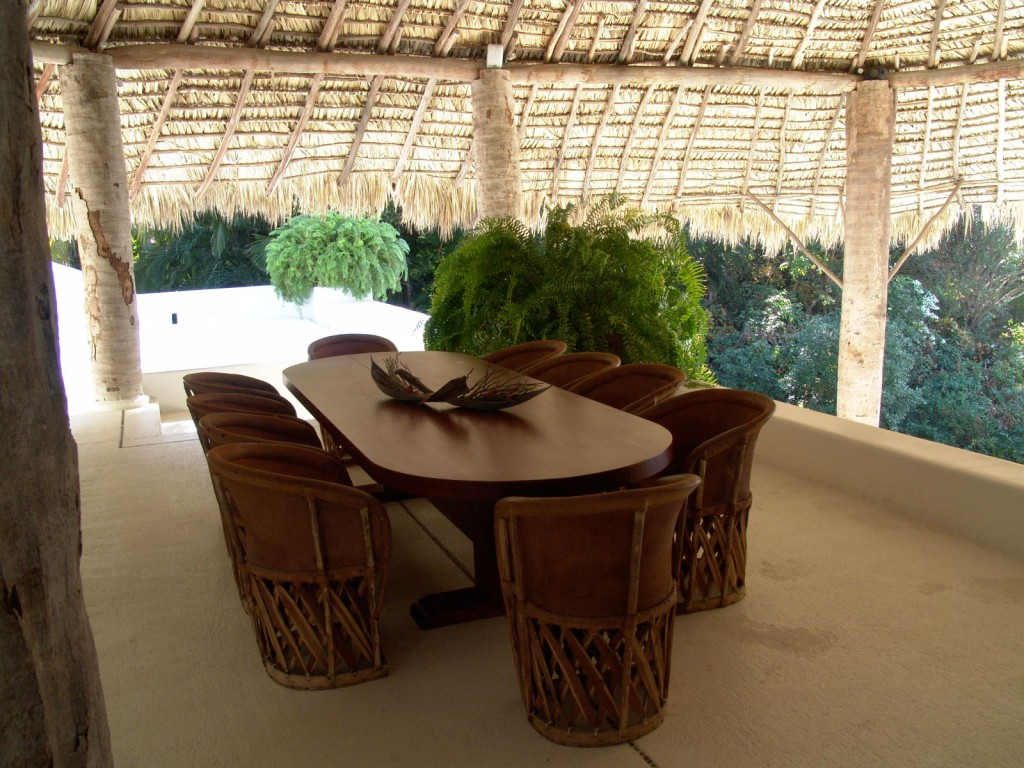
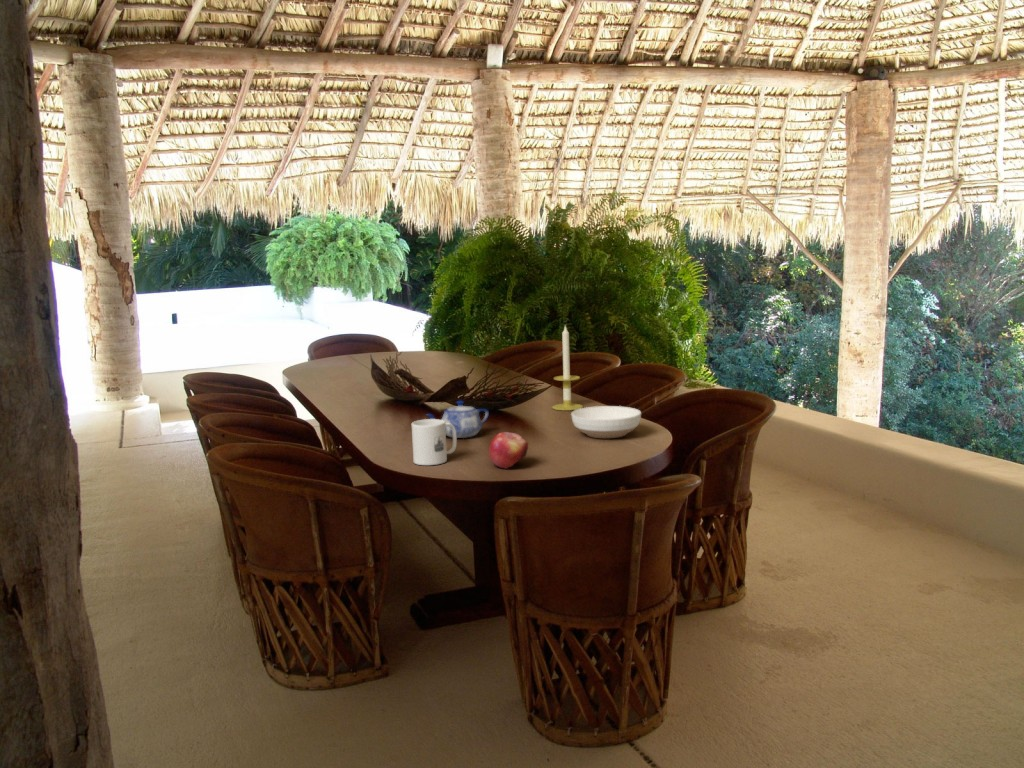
+ bowl [570,405,642,439]
+ candle [551,324,584,411]
+ teapot [424,400,490,439]
+ mug [411,418,458,466]
+ fruit [488,431,529,469]
